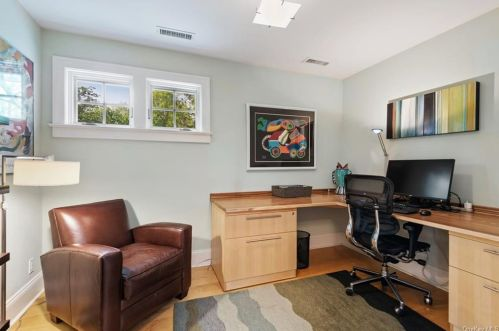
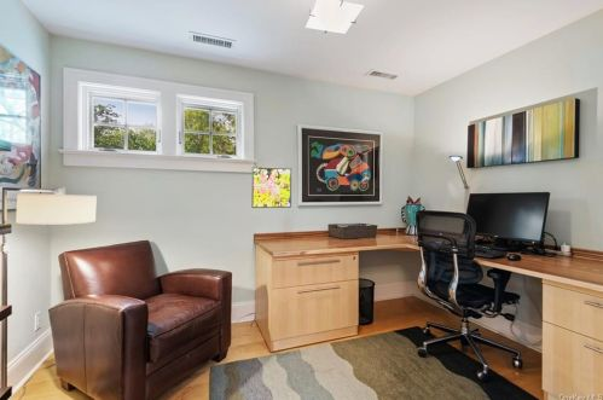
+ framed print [250,166,292,209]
